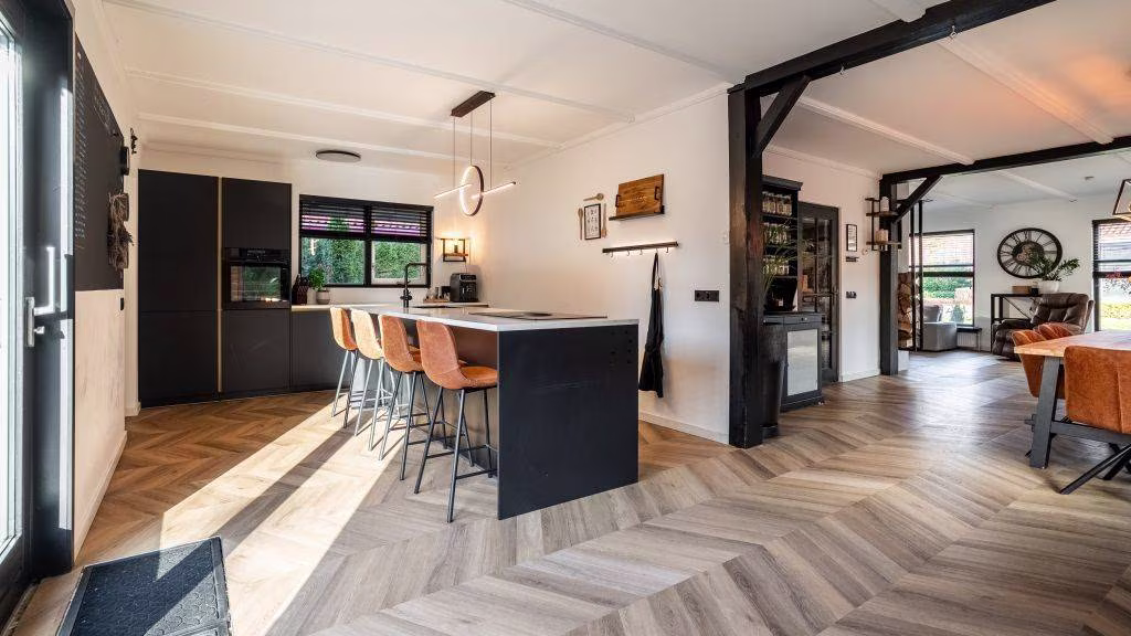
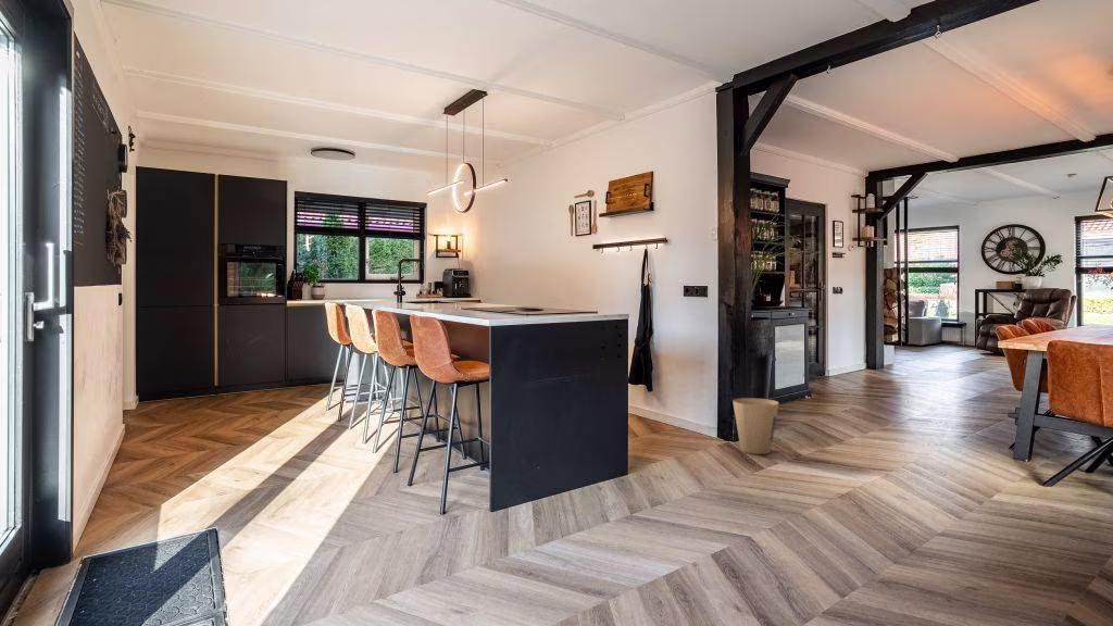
+ trash can [731,397,779,455]
